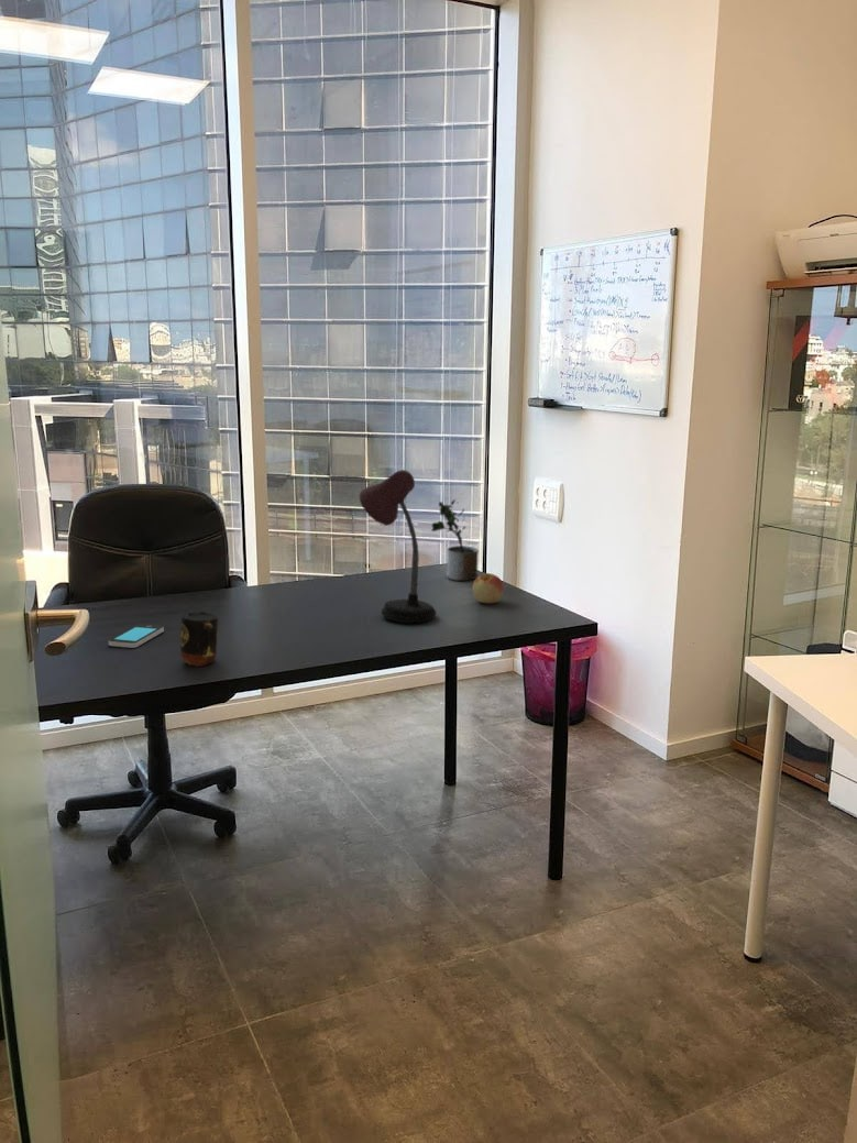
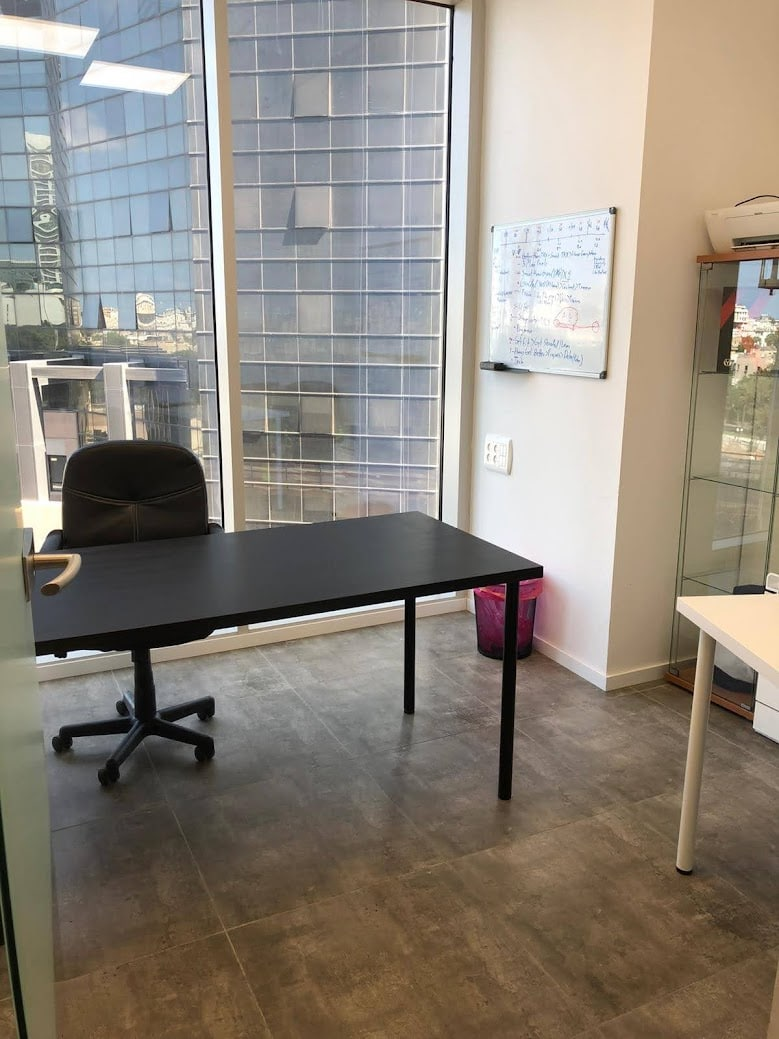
- potted plant [430,498,480,582]
- apple [472,572,505,604]
- smartphone [108,623,165,649]
- mug [179,611,219,668]
- desk lamp [359,469,437,624]
